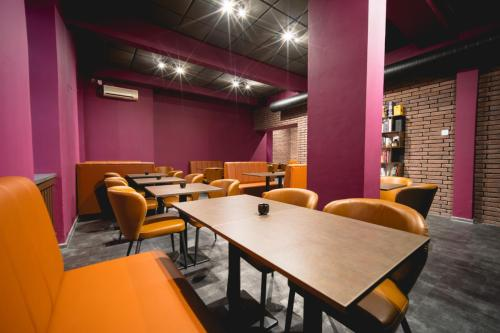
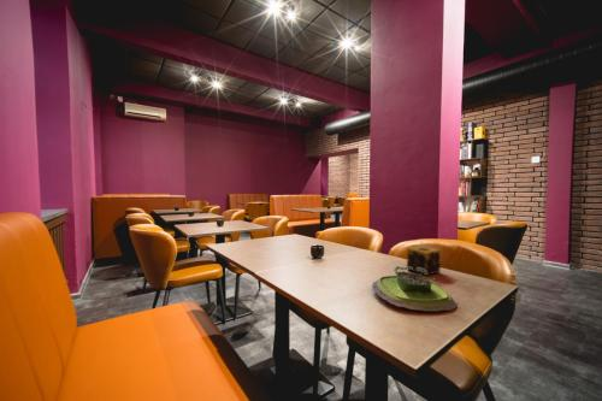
+ plant pot [371,265,458,312]
+ candle [406,244,442,277]
